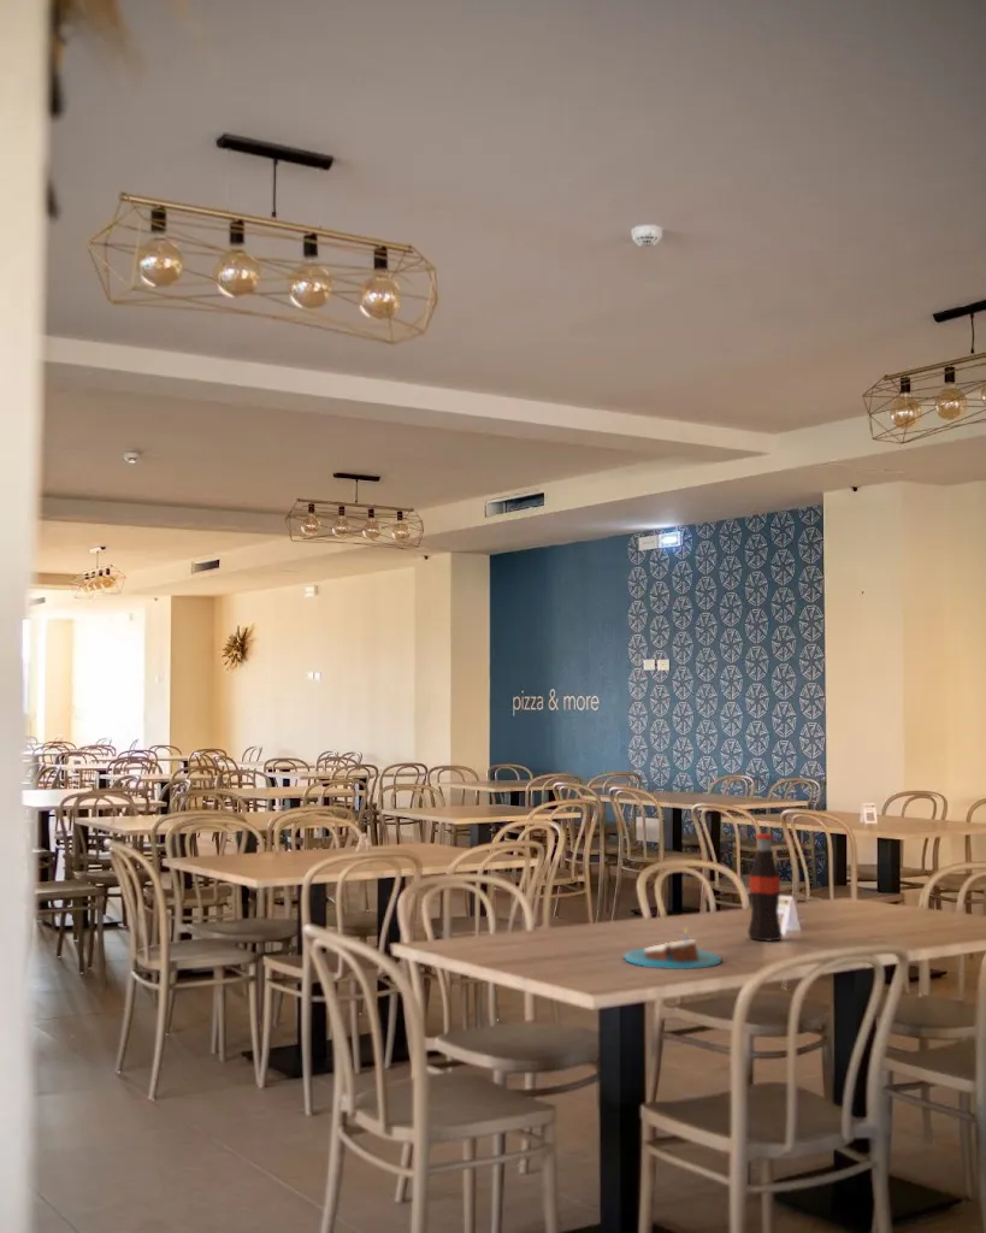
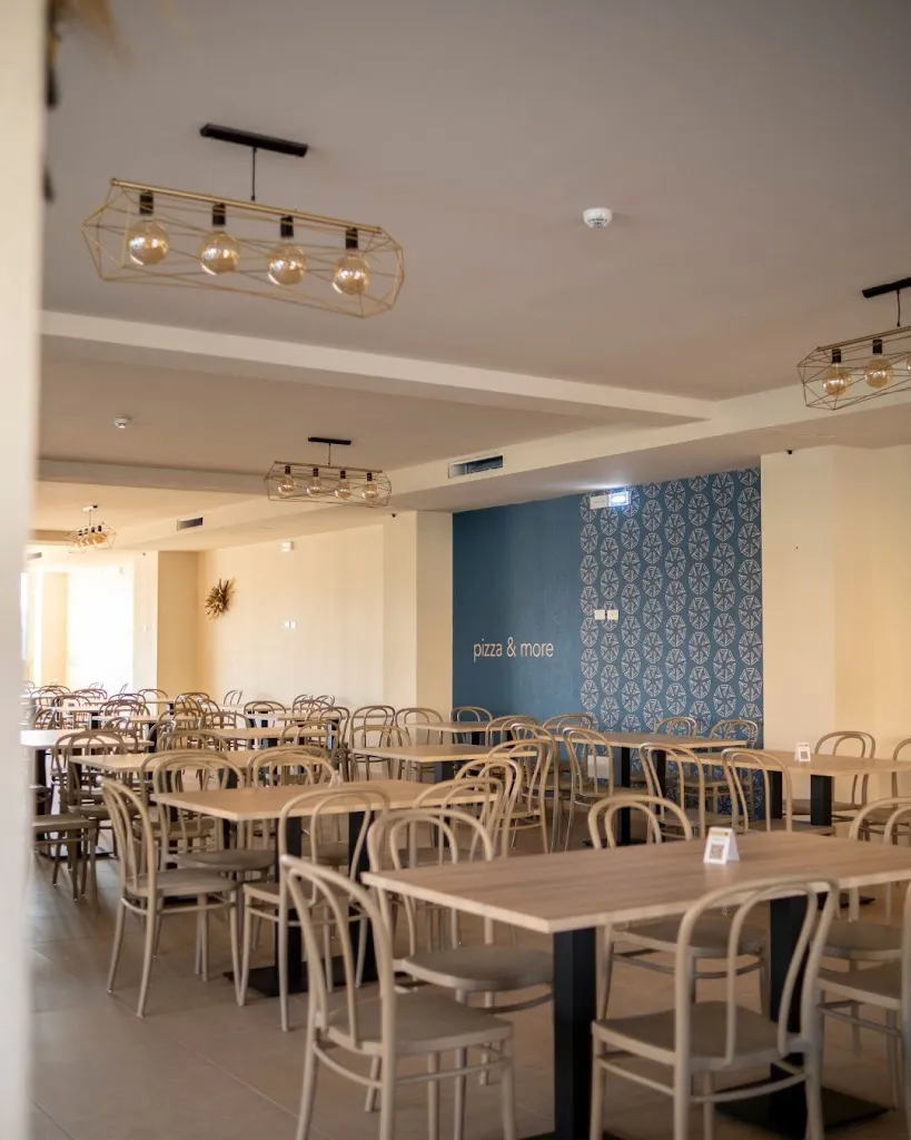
- bottle [746,832,784,943]
- candle [624,927,722,971]
